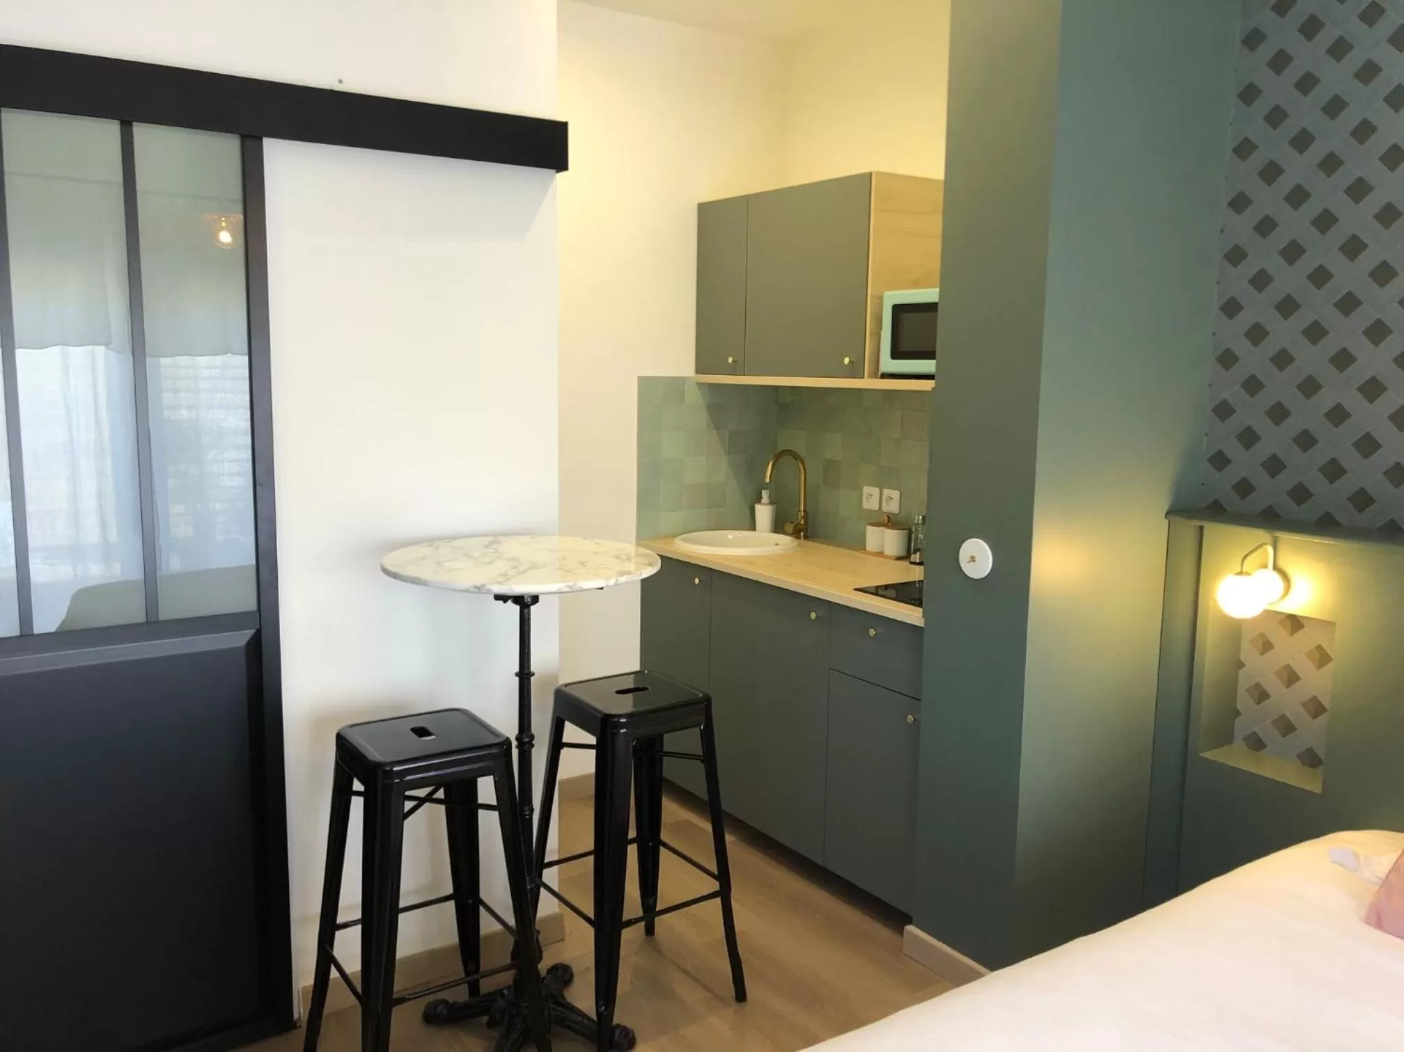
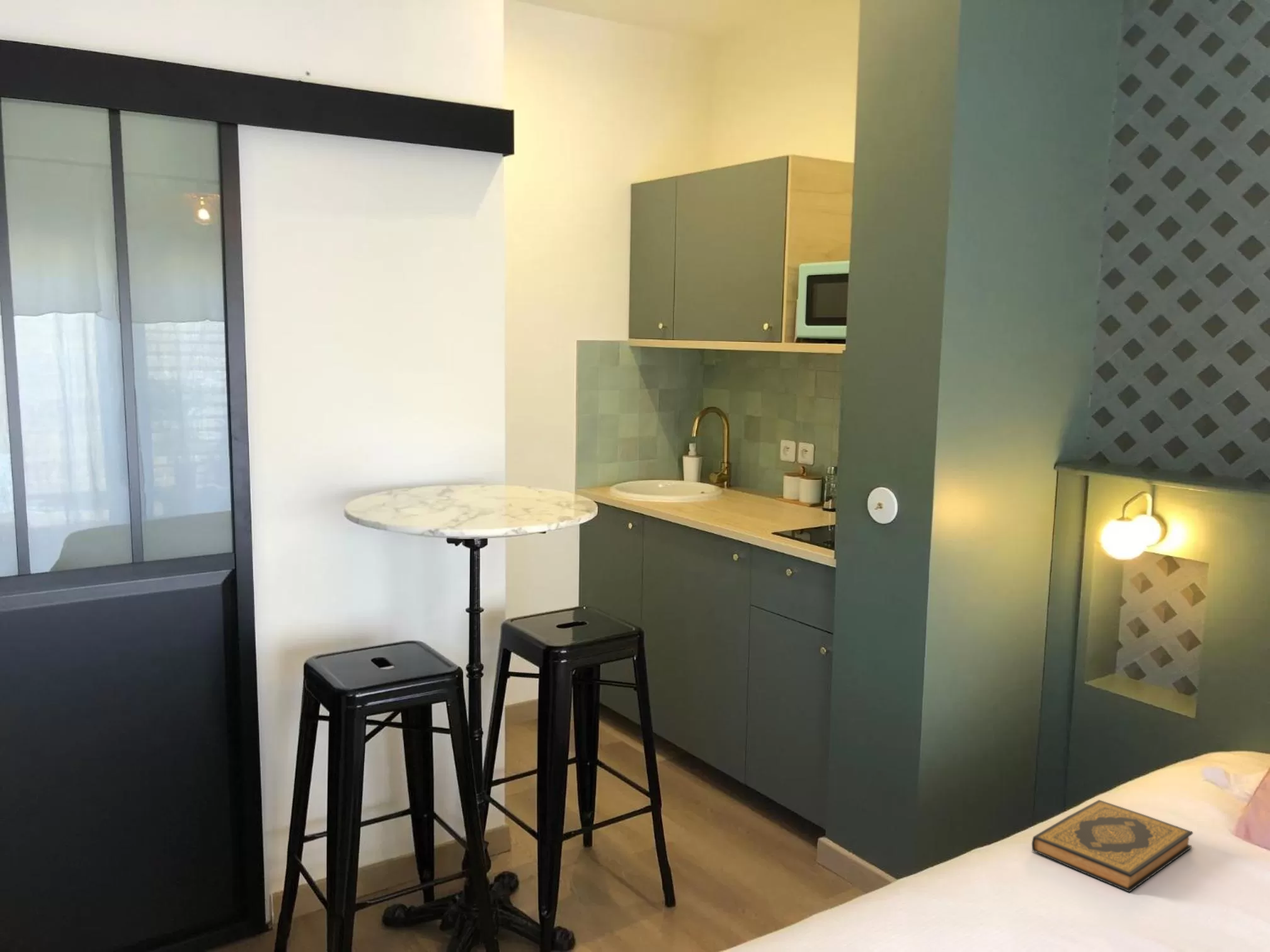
+ hardback book [1031,799,1194,893]
